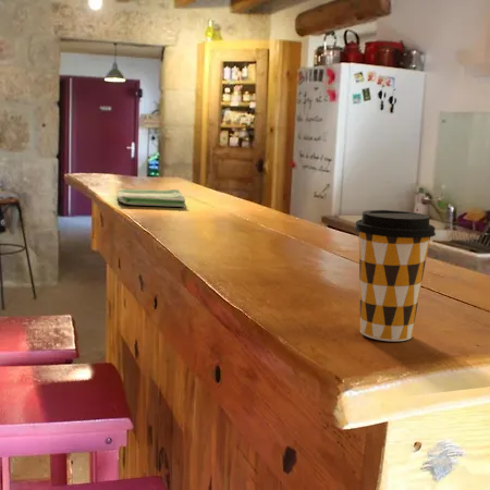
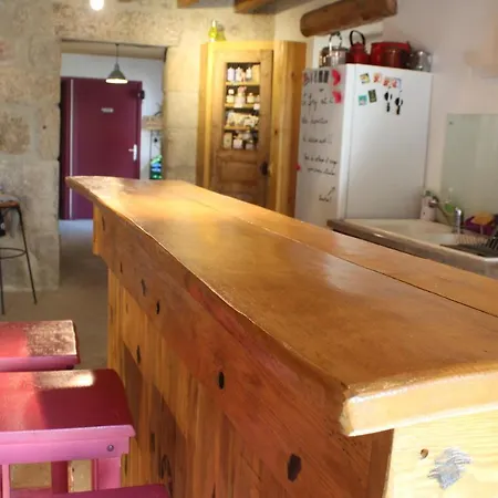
- coffee cup [353,209,437,342]
- dish towel [117,188,187,208]
